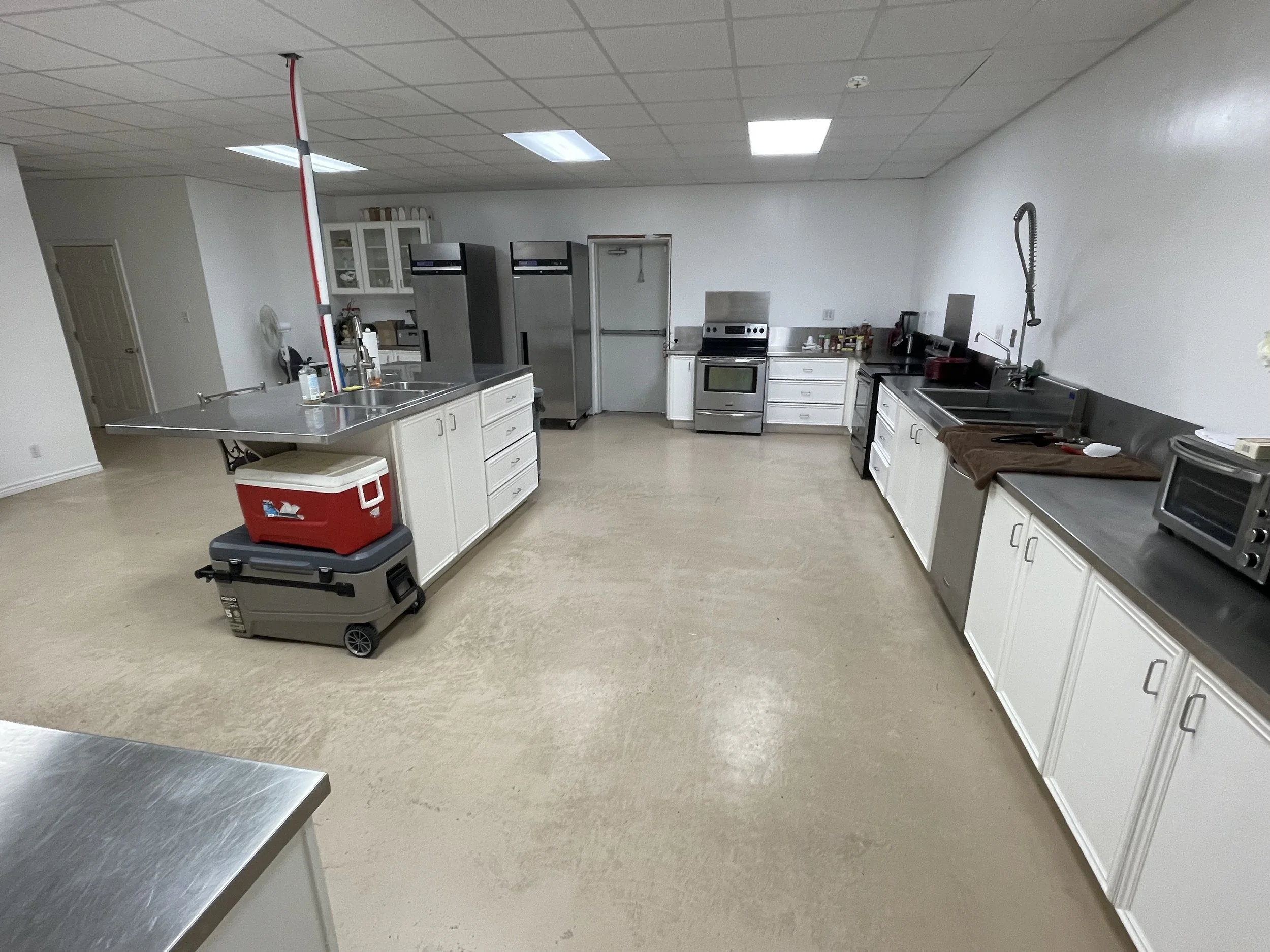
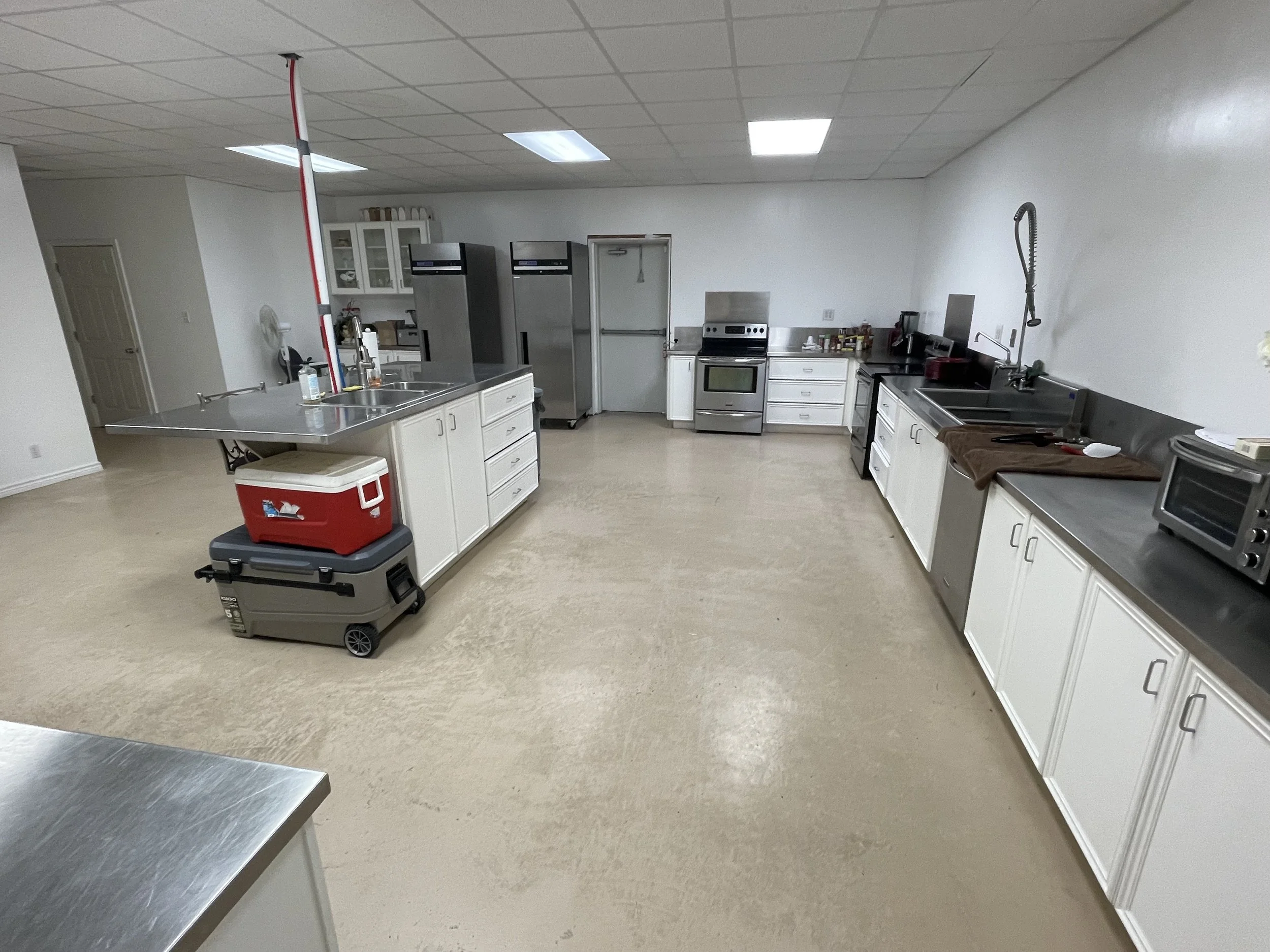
- smoke detector [844,75,870,90]
